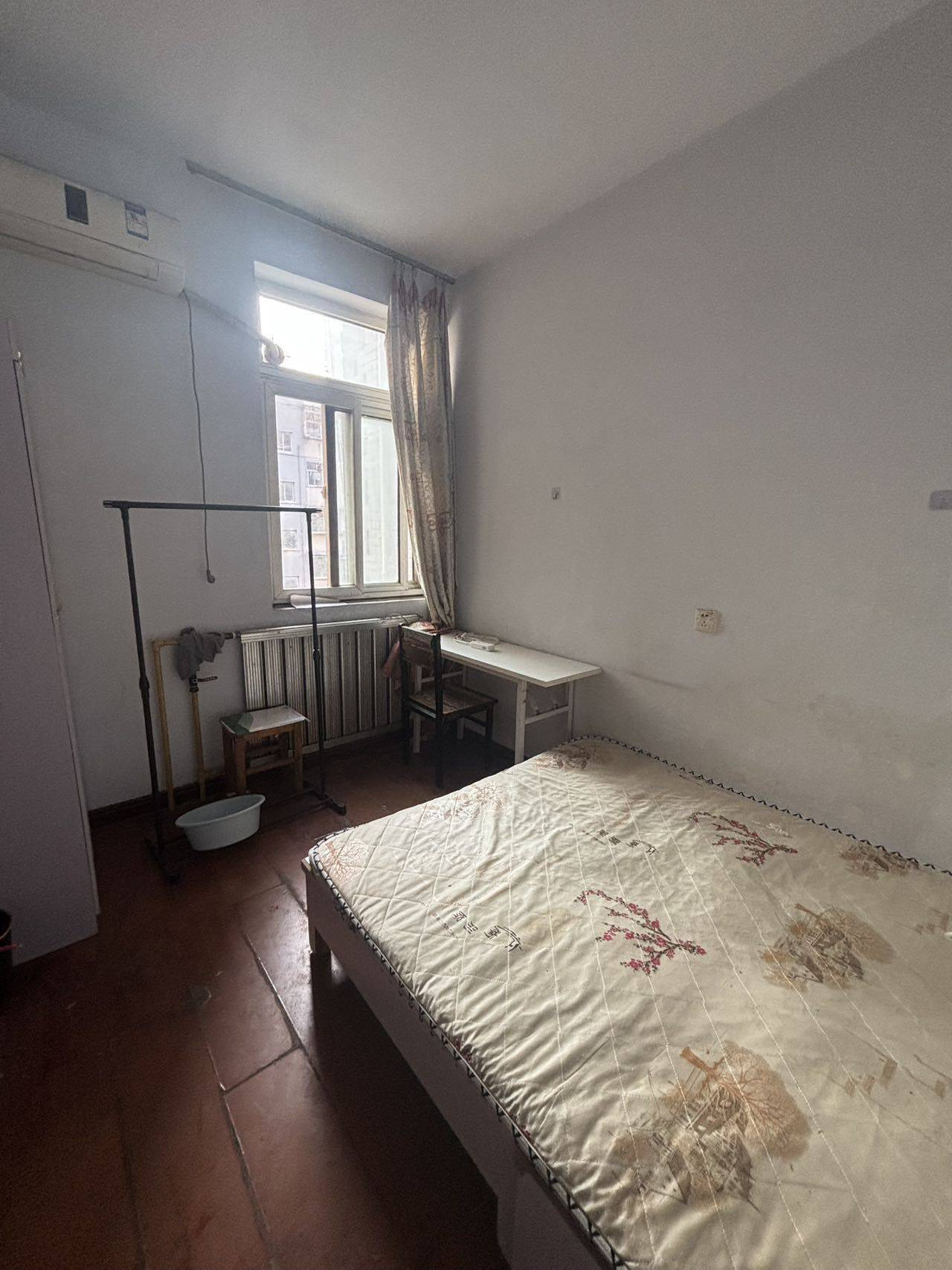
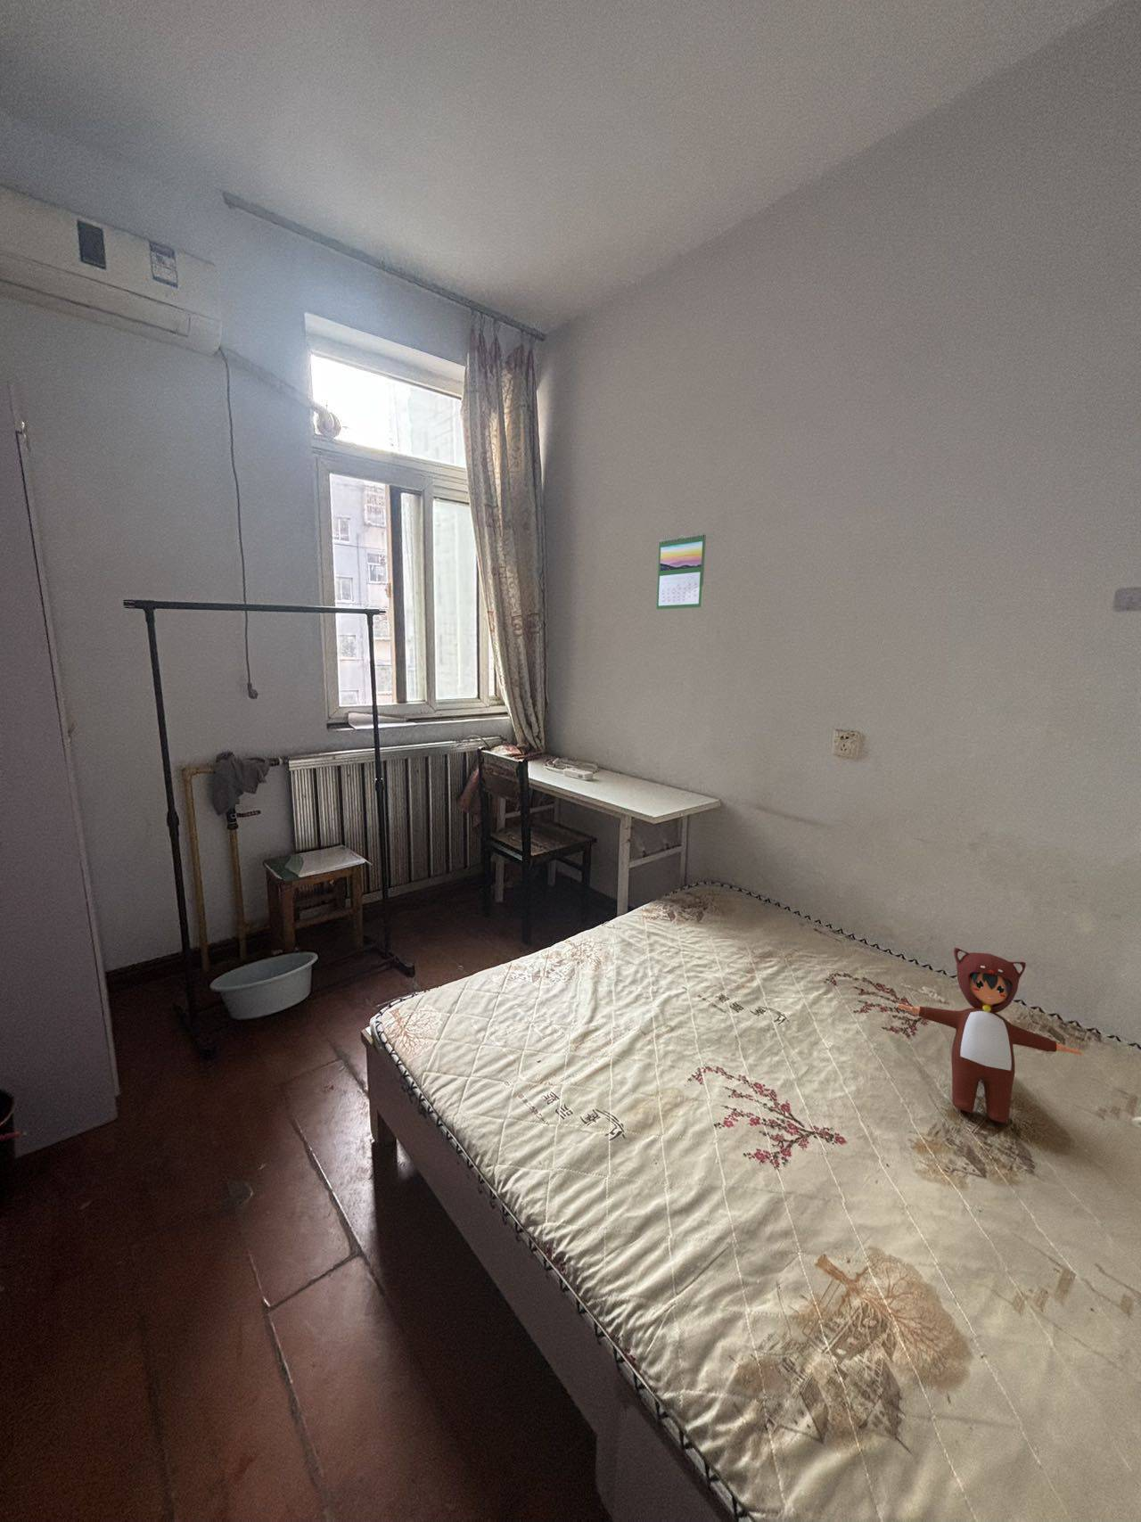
+ calendar [656,532,707,610]
+ toy figure [896,947,1083,1123]
